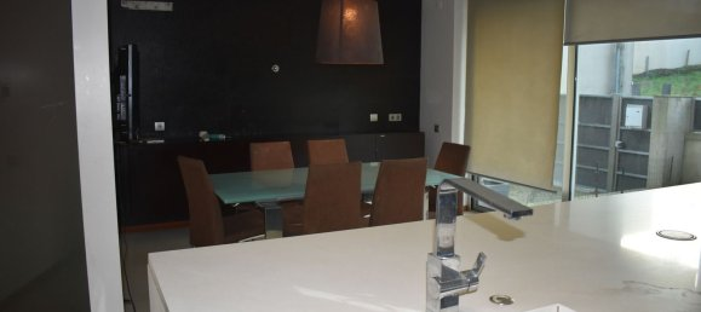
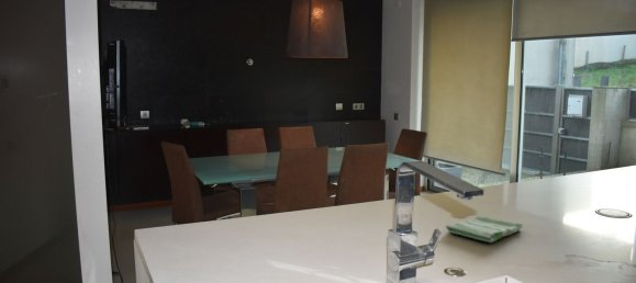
+ dish towel [445,215,524,244]
